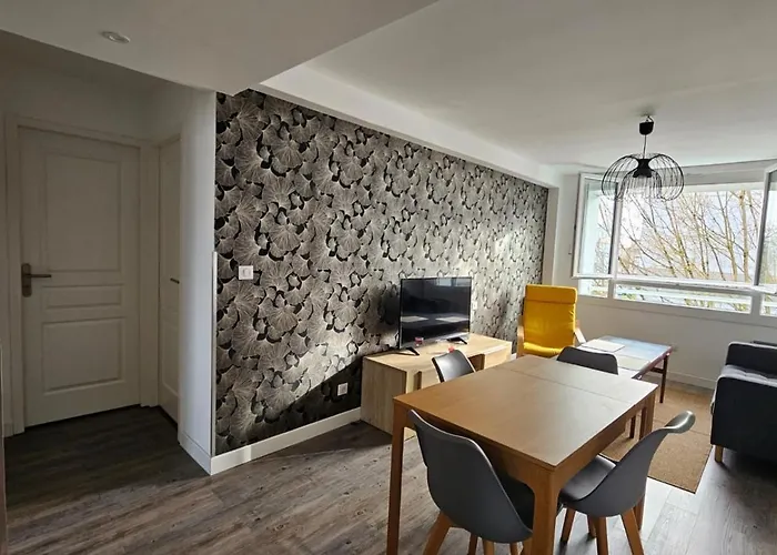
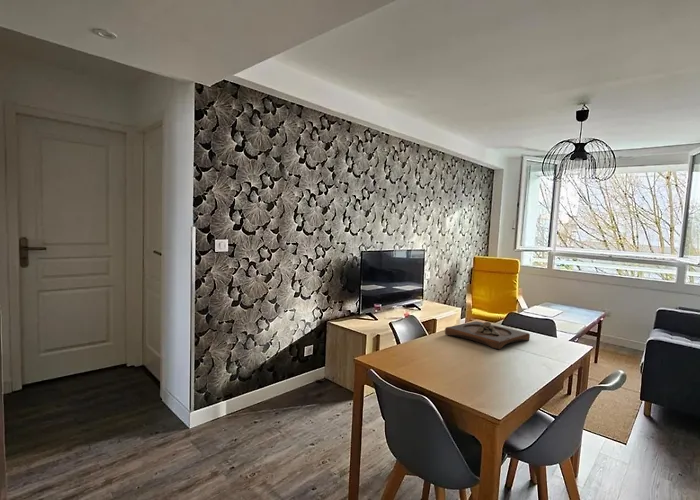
+ wooden tray [444,320,531,350]
